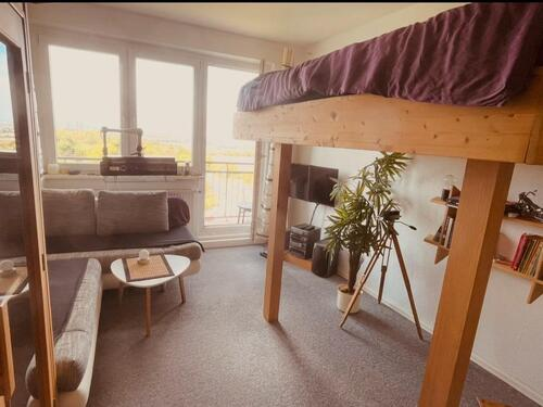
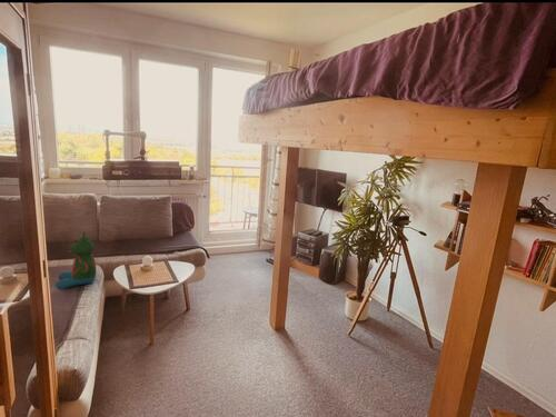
+ stuffed animal [54,230,97,290]
